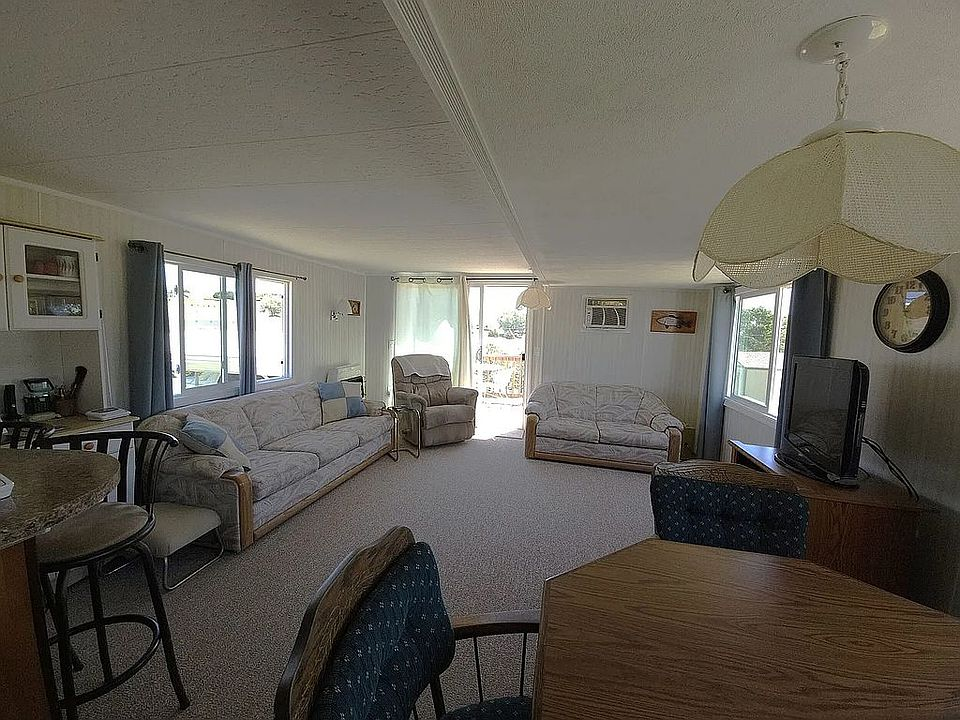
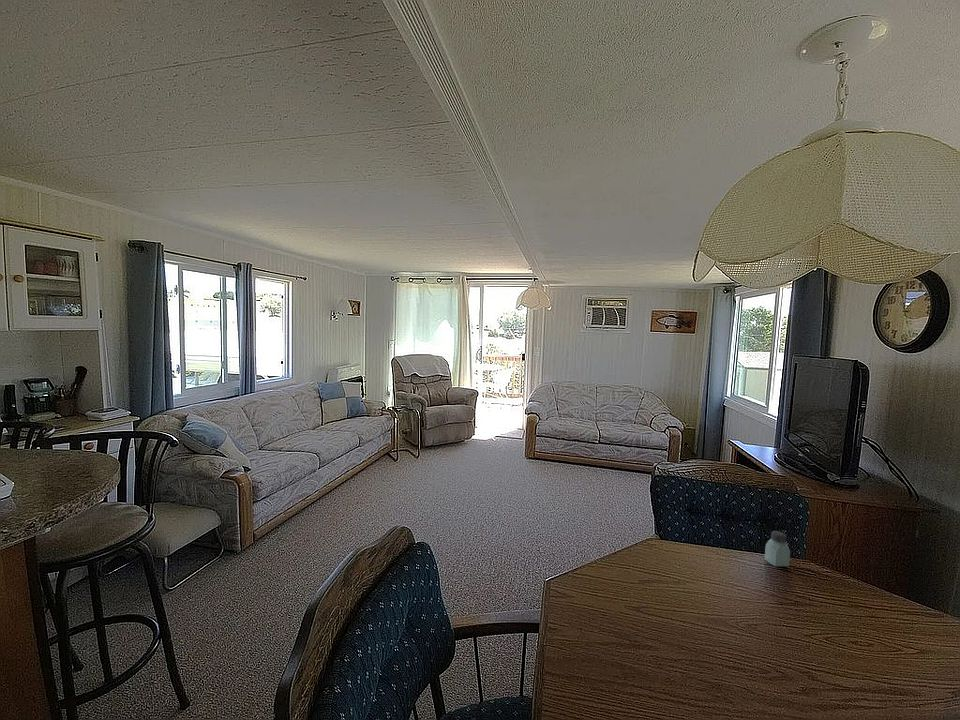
+ saltshaker [764,530,791,567]
